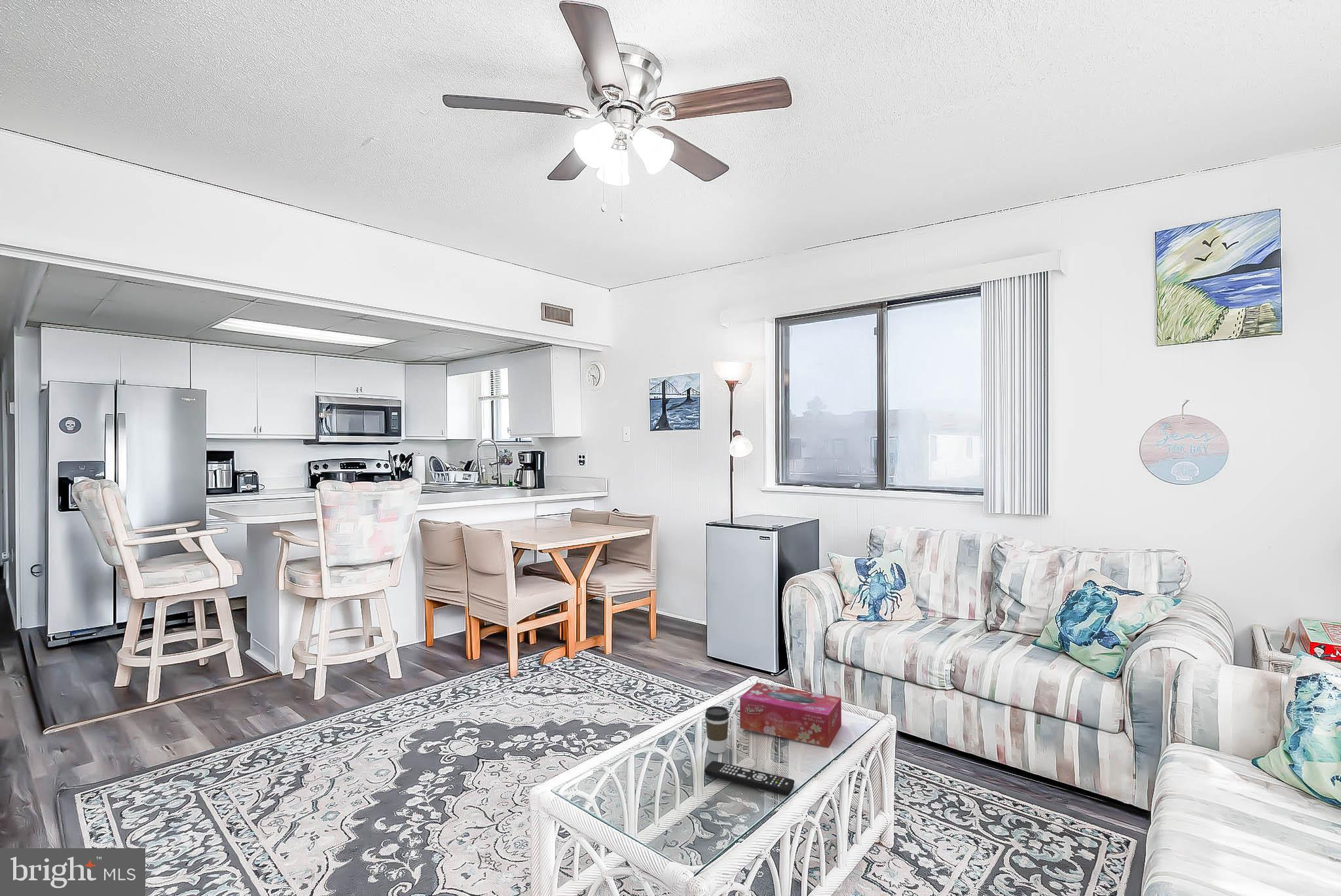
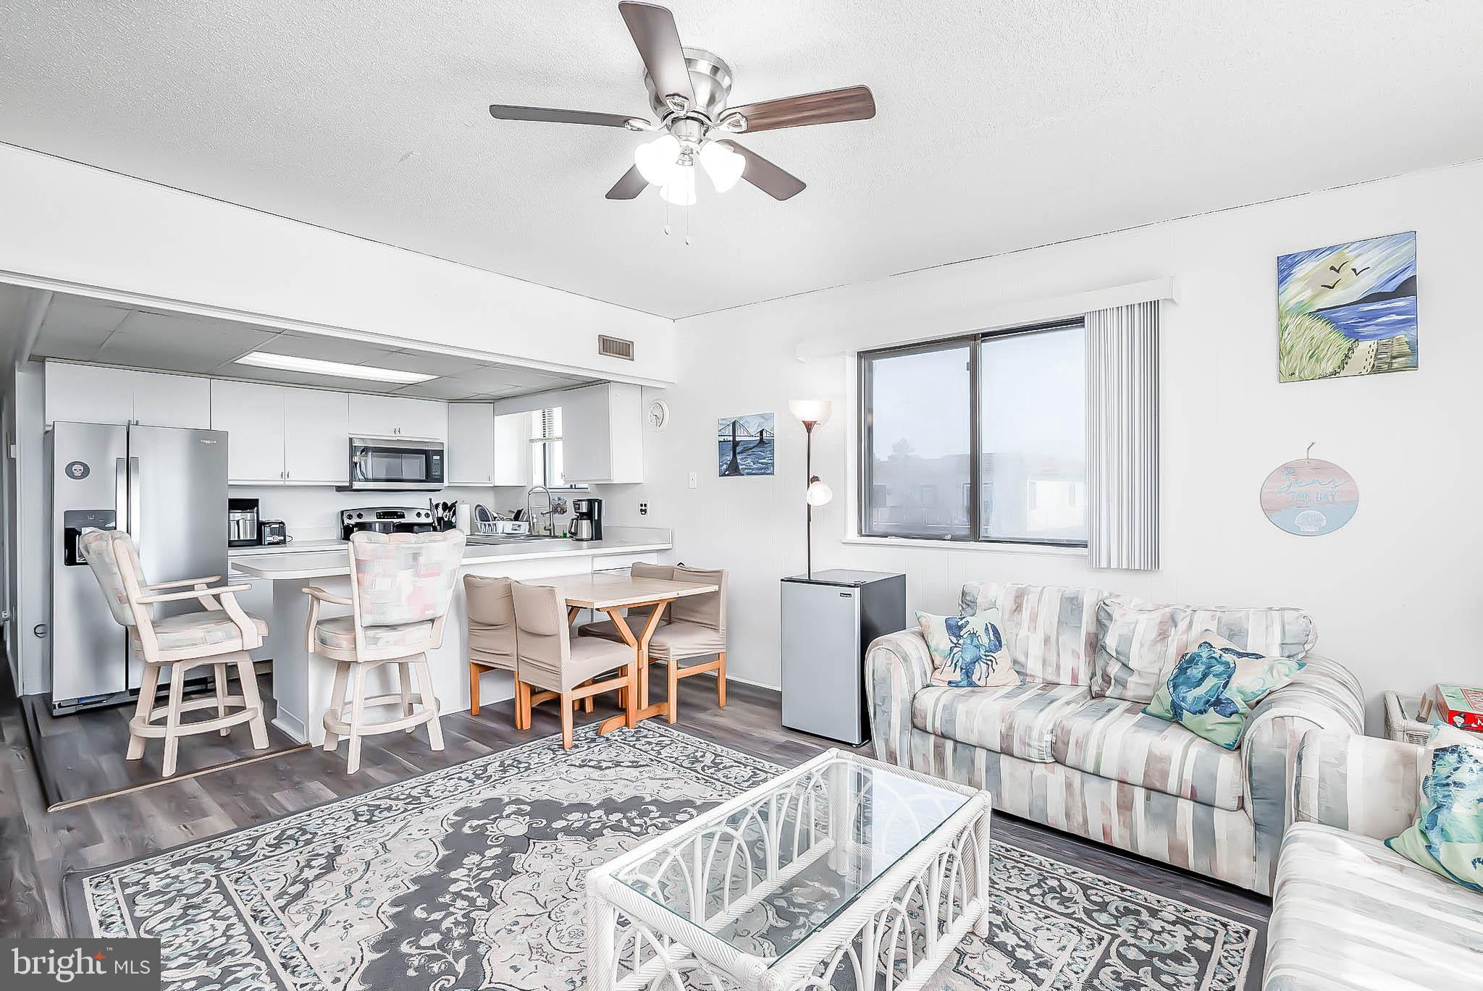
- coffee cup [705,706,729,754]
- tissue box [739,682,842,748]
- remote control [704,761,795,797]
